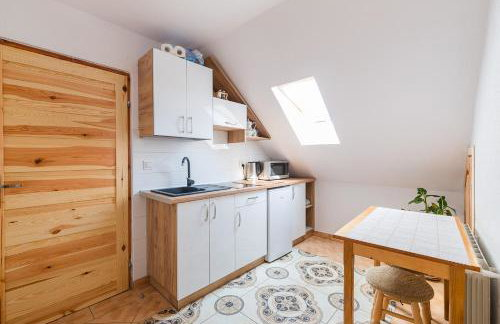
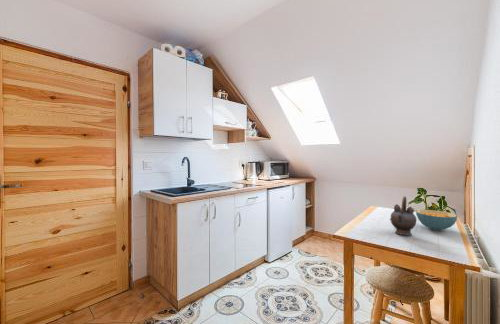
+ cereal bowl [415,209,458,231]
+ teapot [389,195,418,236]
